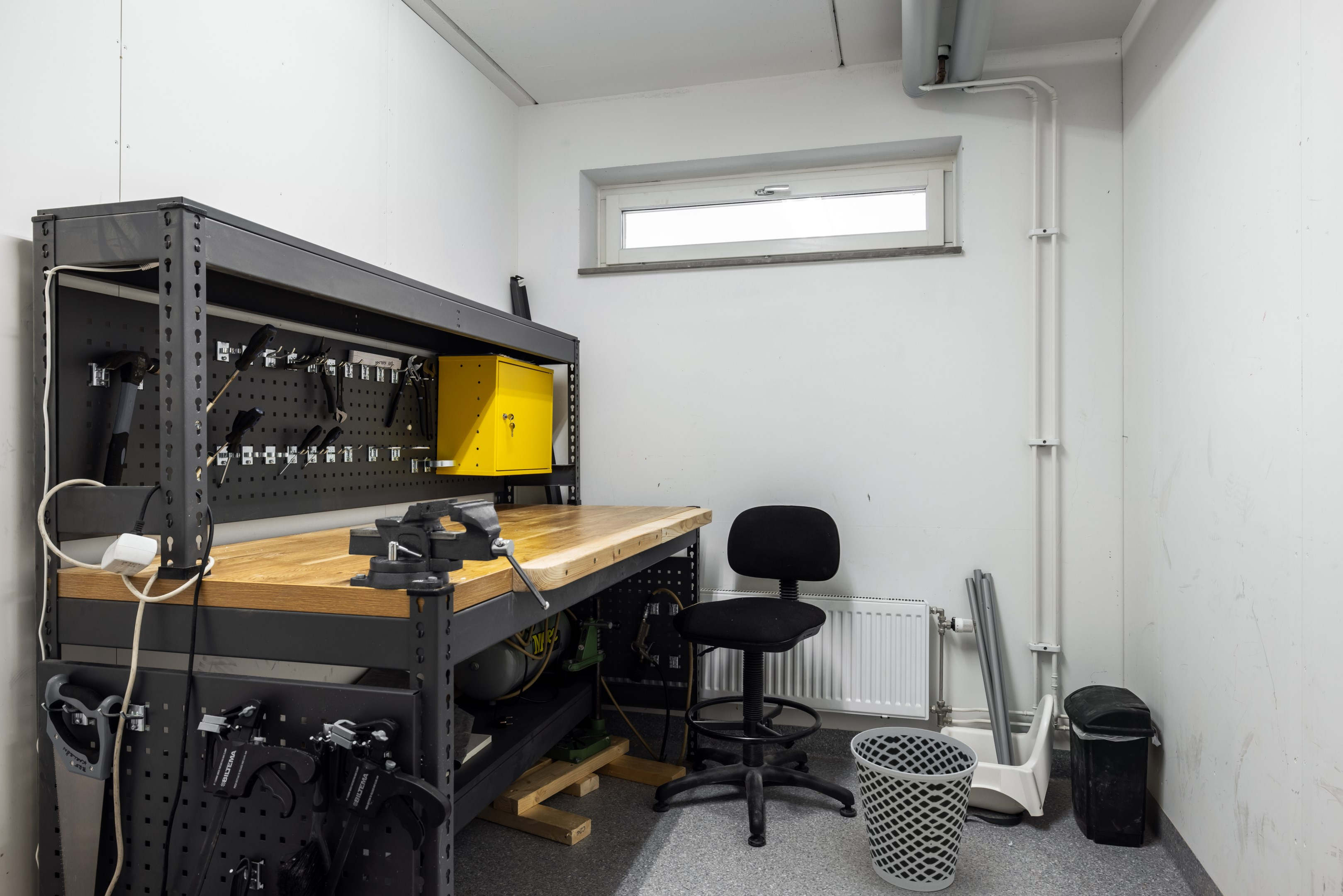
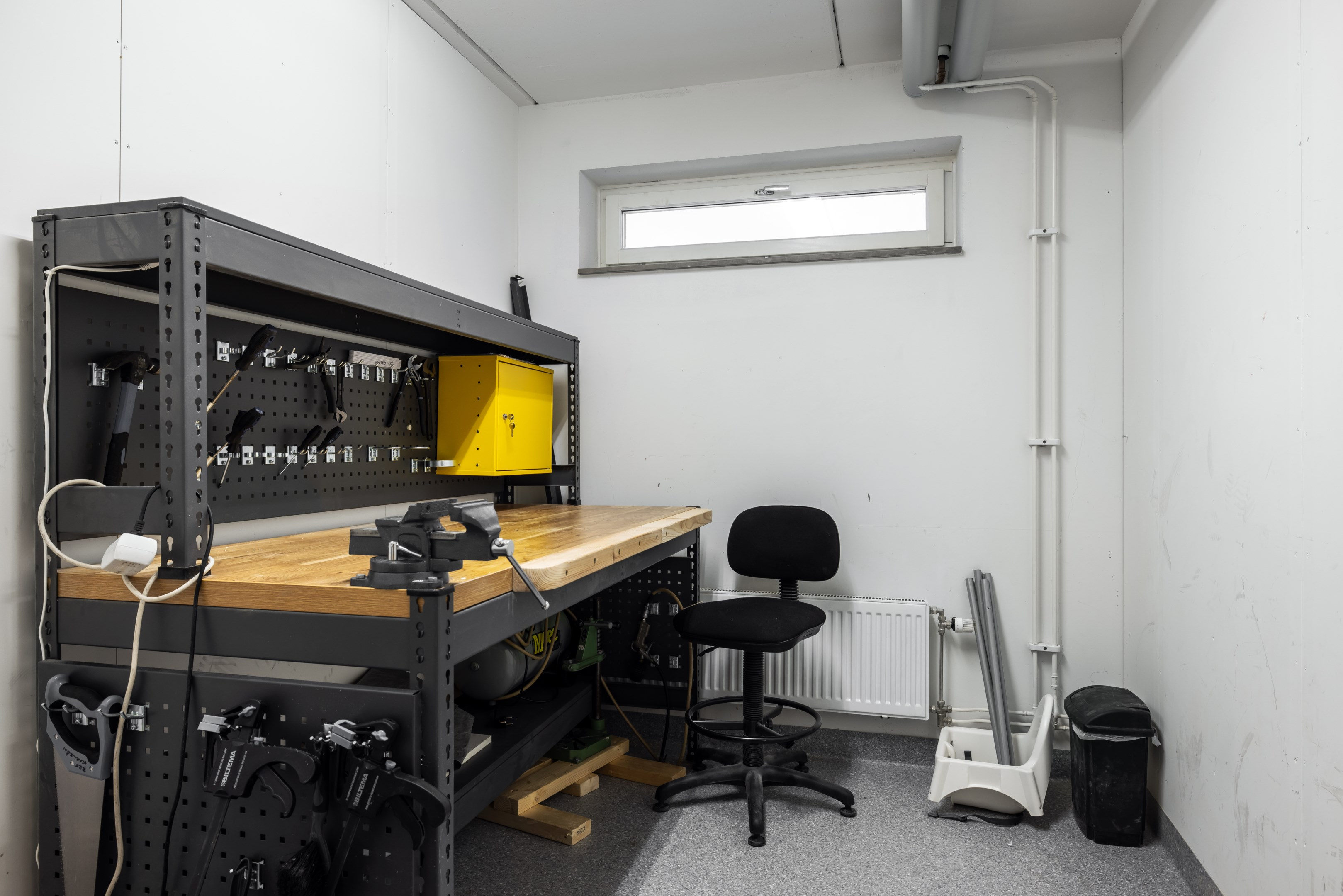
- wastebasket [850,727,978,892]
